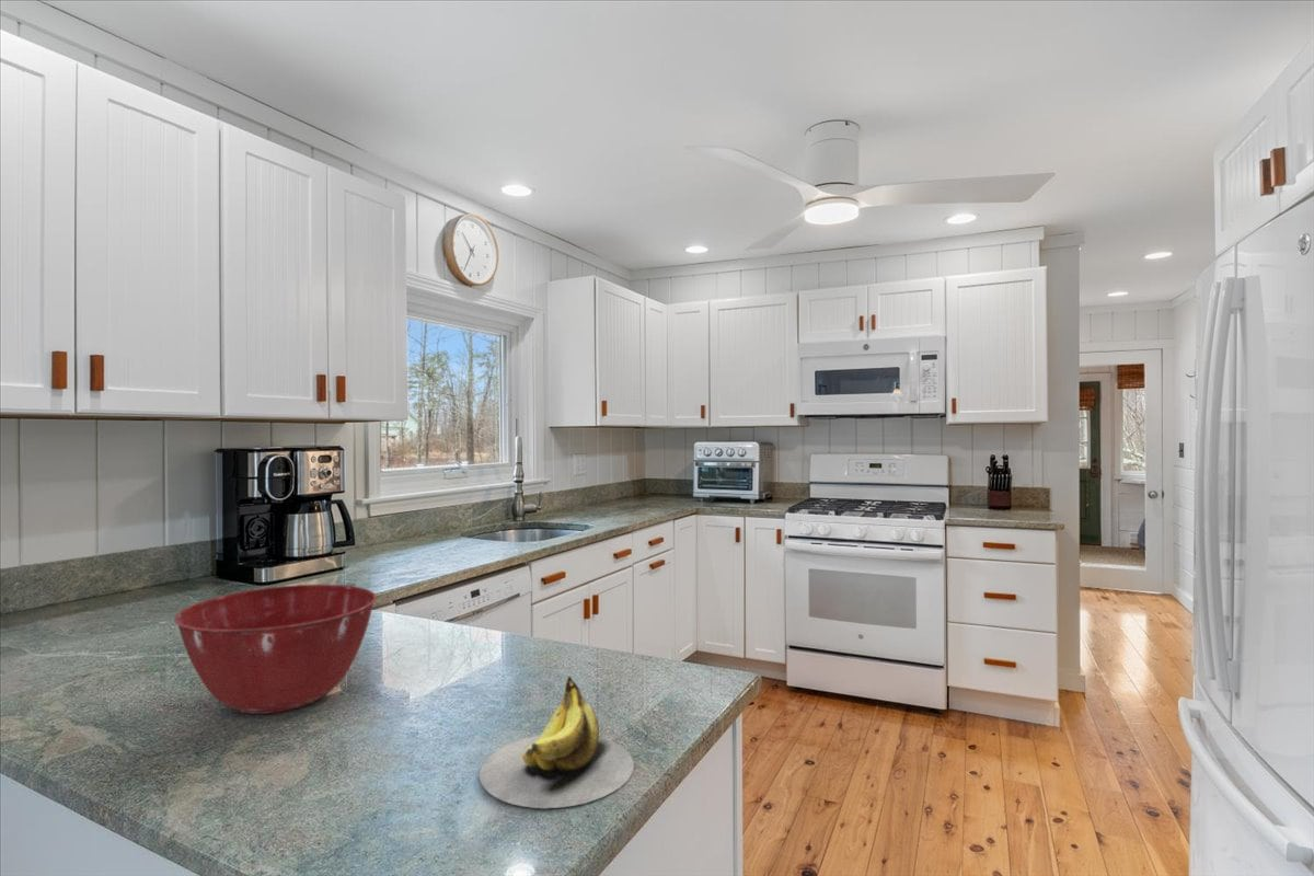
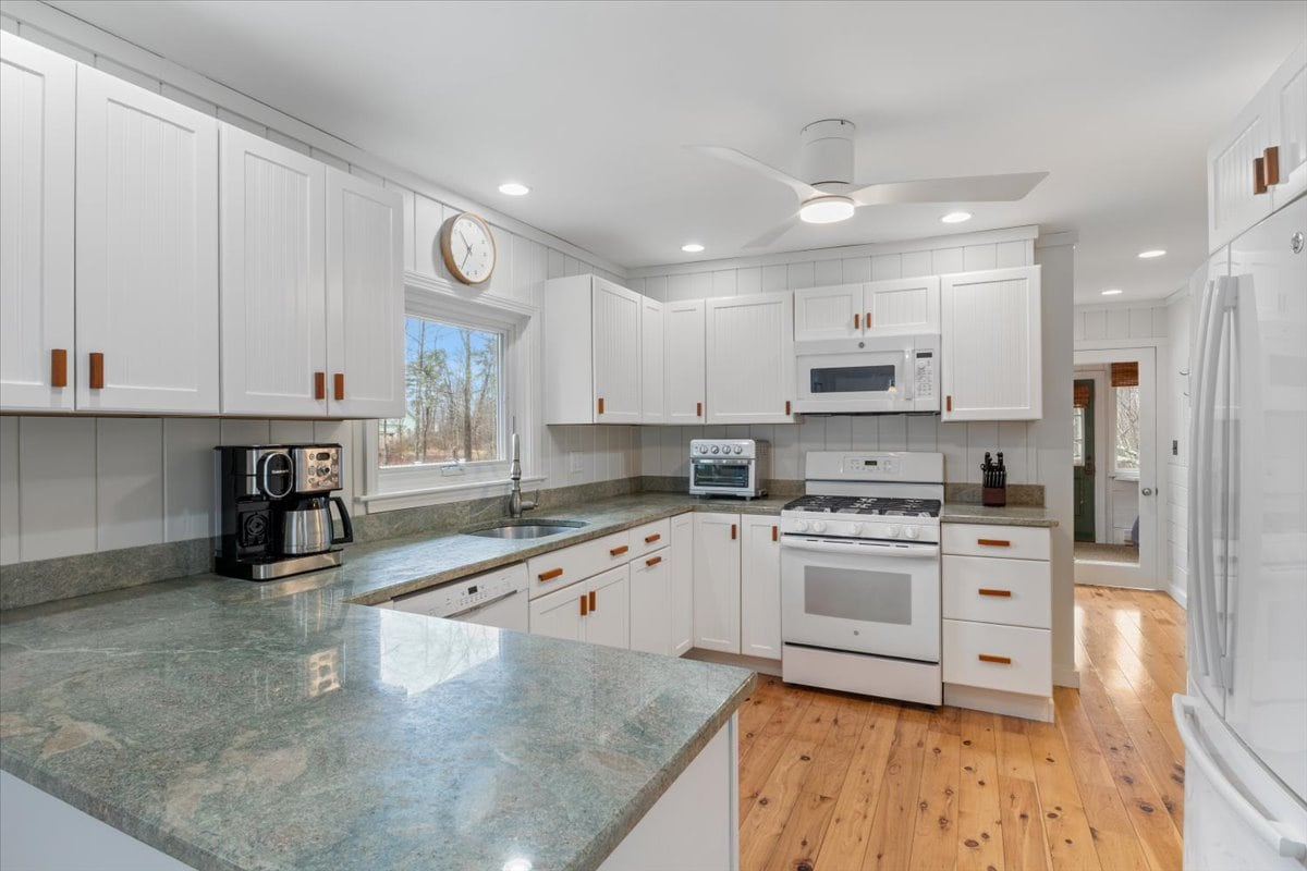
- banana [479,676,635,809]
- mixing bowl [173,584,378,715]
